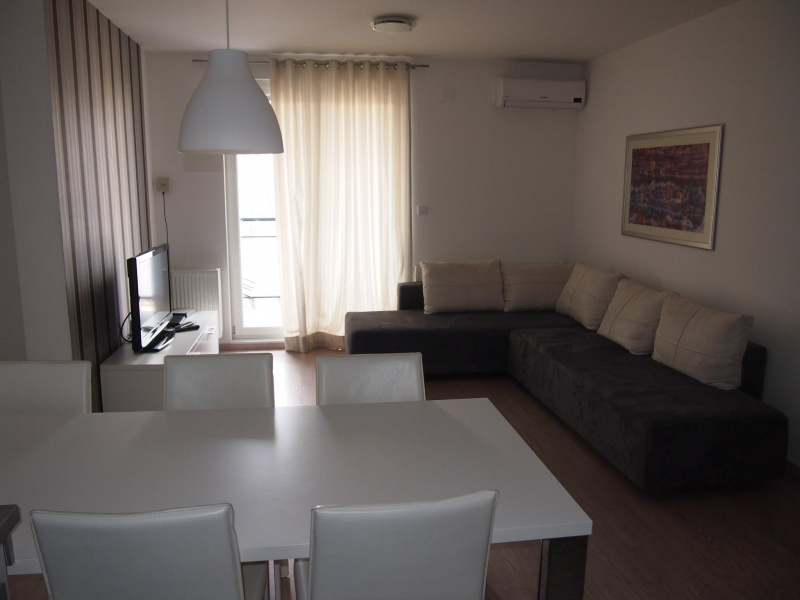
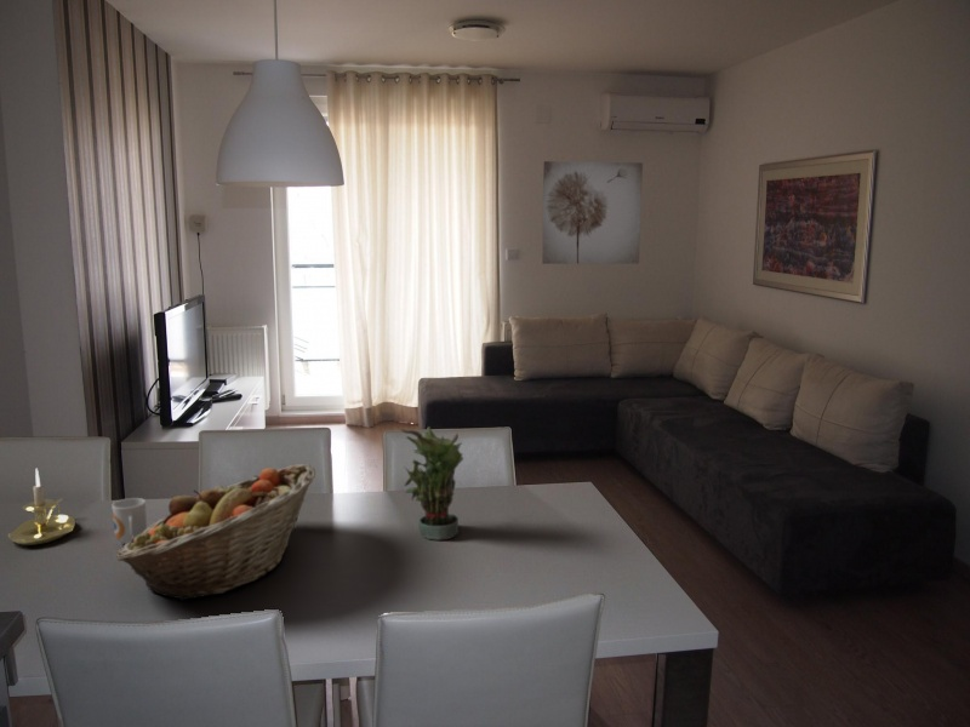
+ candle holder [6,468,76,546]
+ fruit basket [115,463,316,602]
+ mug [110,497,148,545]
+ wall art [541,160,644,265]
+ potted plant [399,425,464,542]
